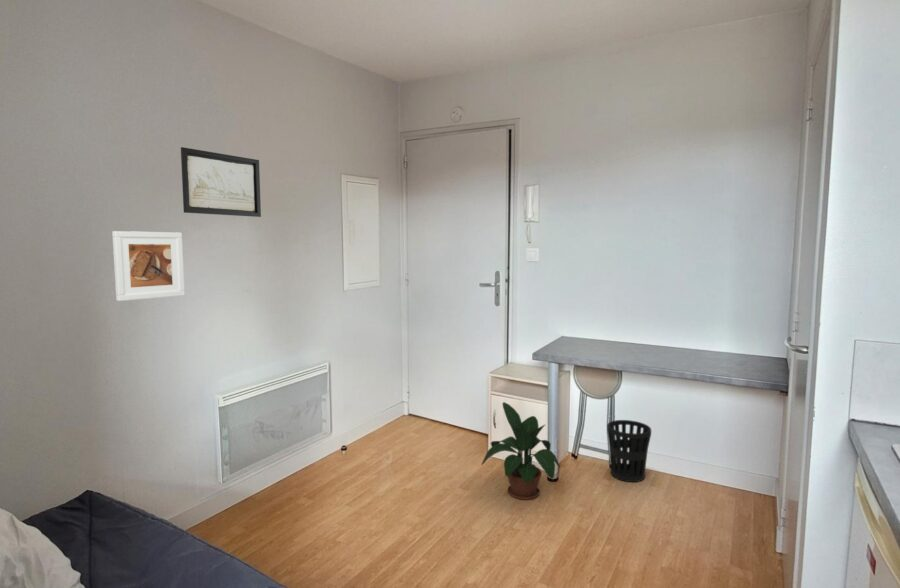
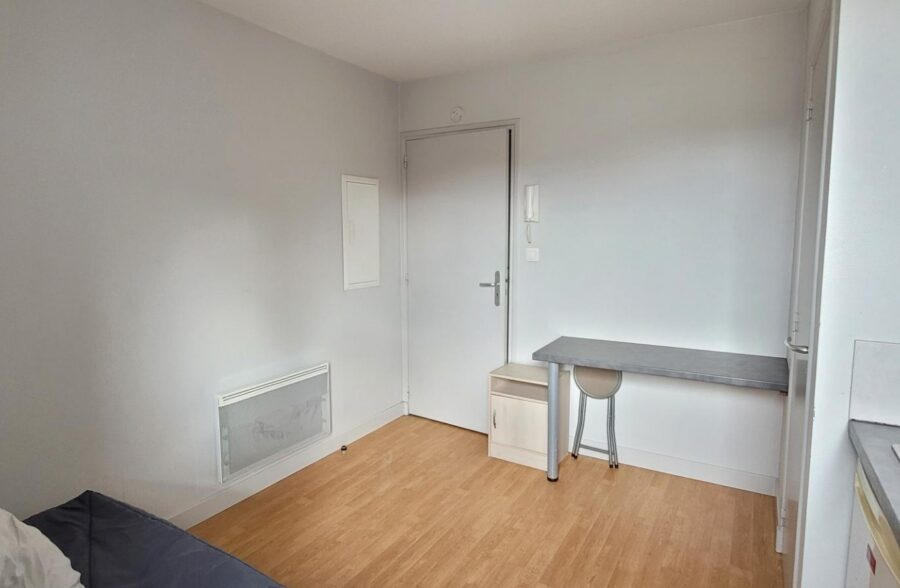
- wastebasket [606,419,652,483]
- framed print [111,230,186,302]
- wall art [180,146,262,218]
- potted plant [481,401,561,501]
